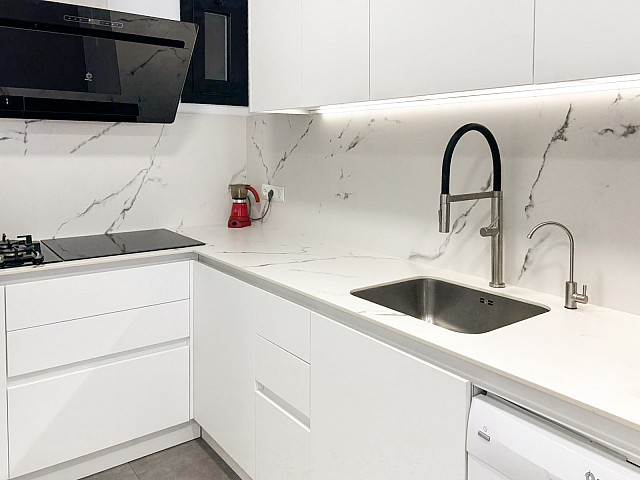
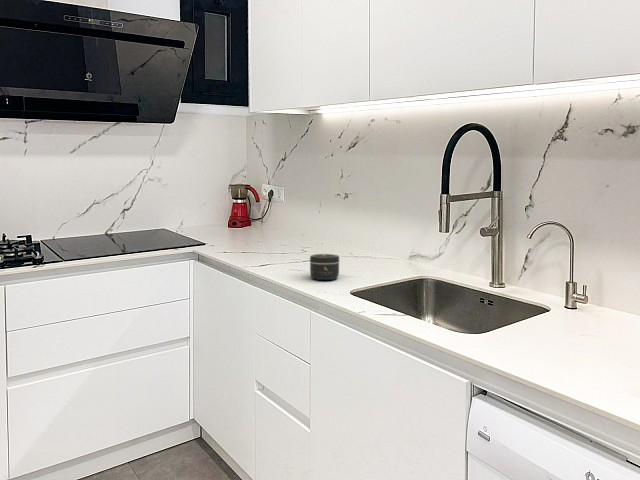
+ jar [309,253,340,281]
